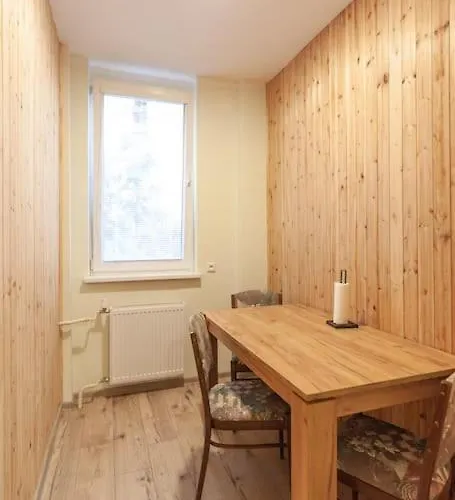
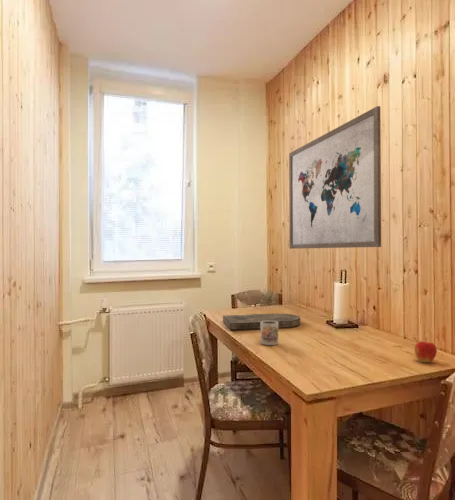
+ apple [413,337,438,364]
+ cutting board [222,312,301,331]
+ mug [260,321,279,346]
+ wall art [288,105,382,250]
